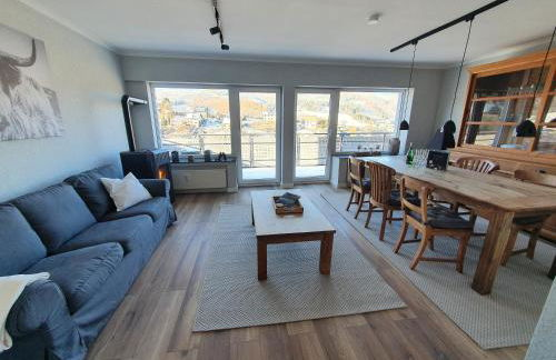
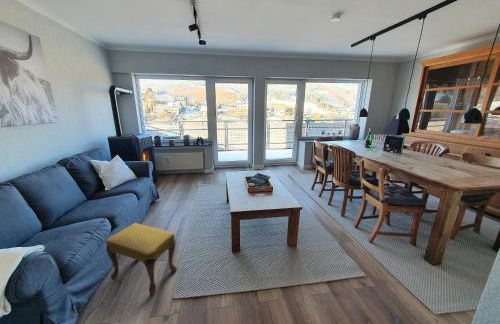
+ footstool [104,222,178,297]
